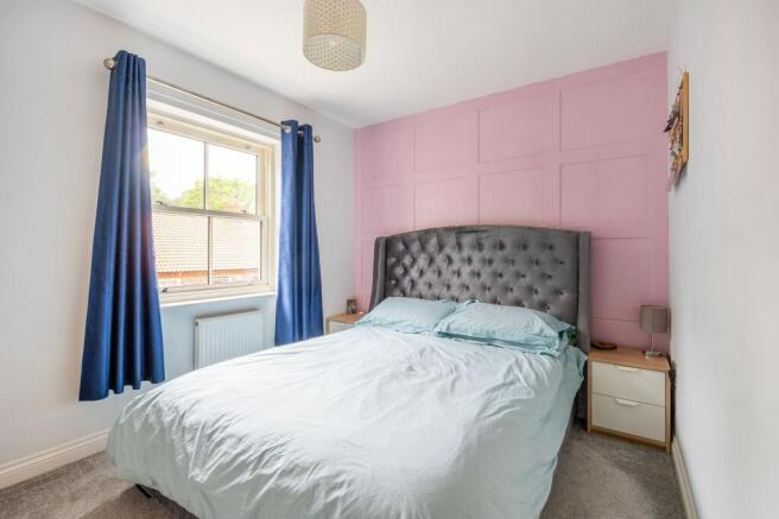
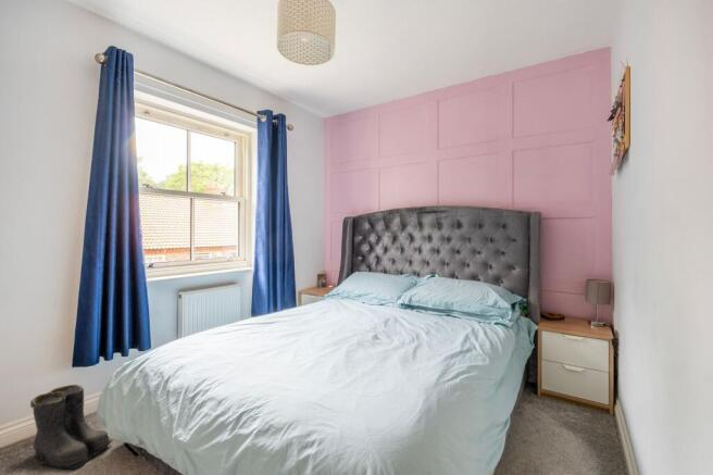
+ boots [29,384,114,470]
